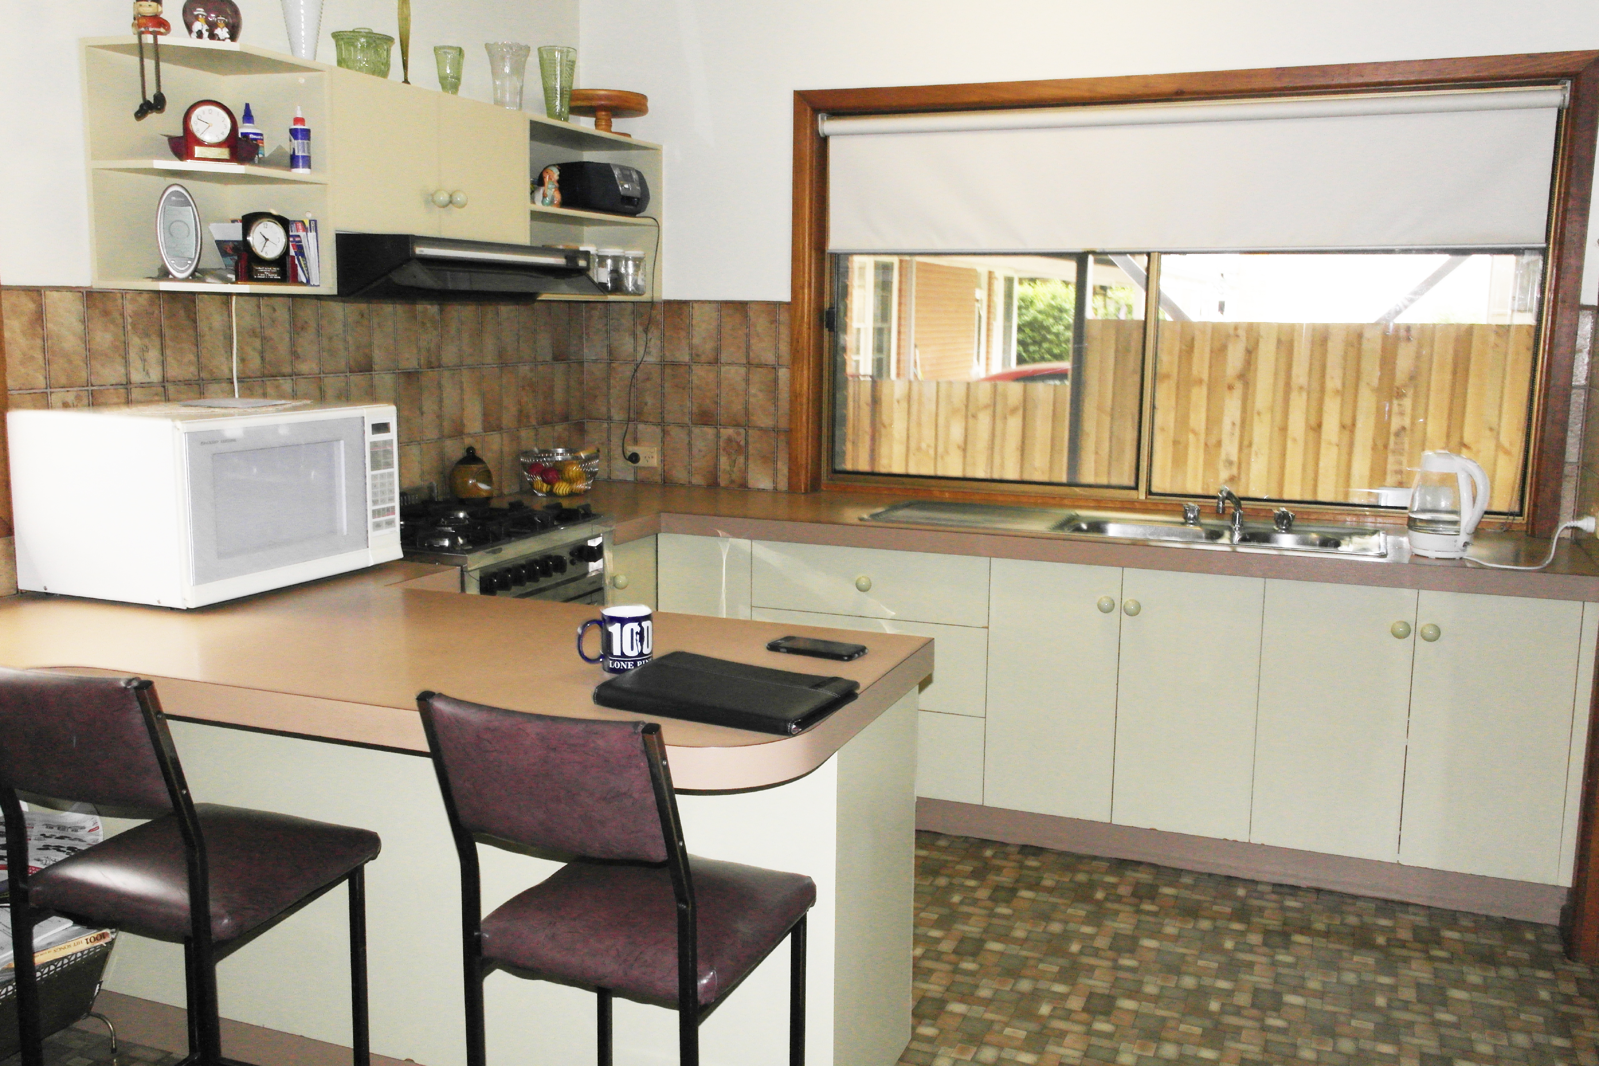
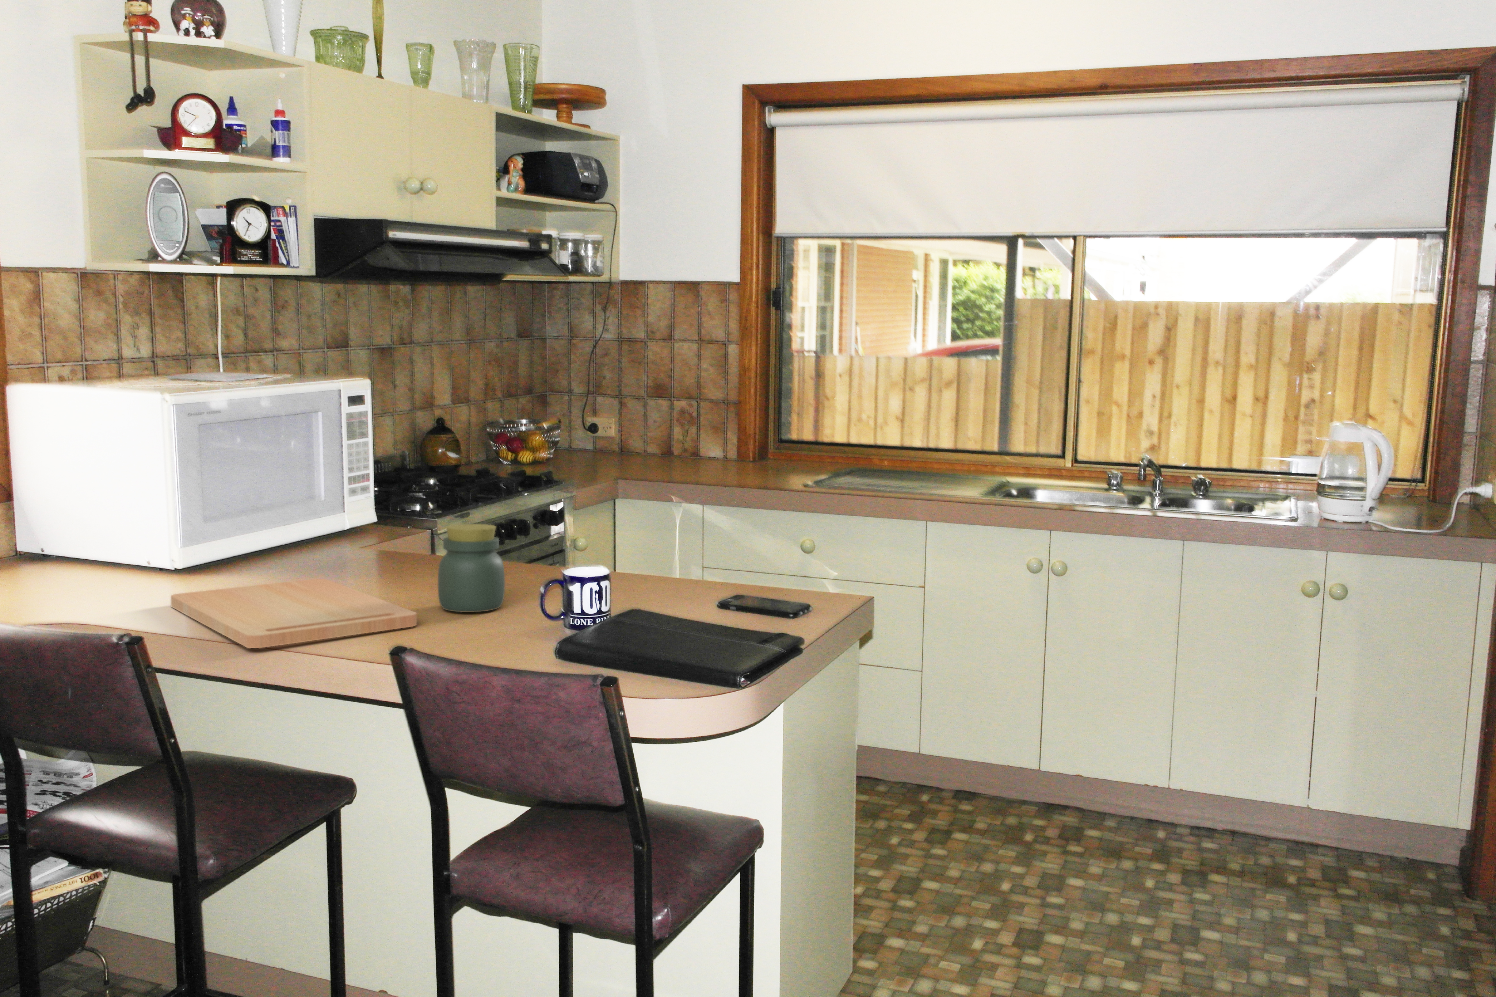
+ jar [437,523,505,613]
+ cutting board [170,579,417,649]
